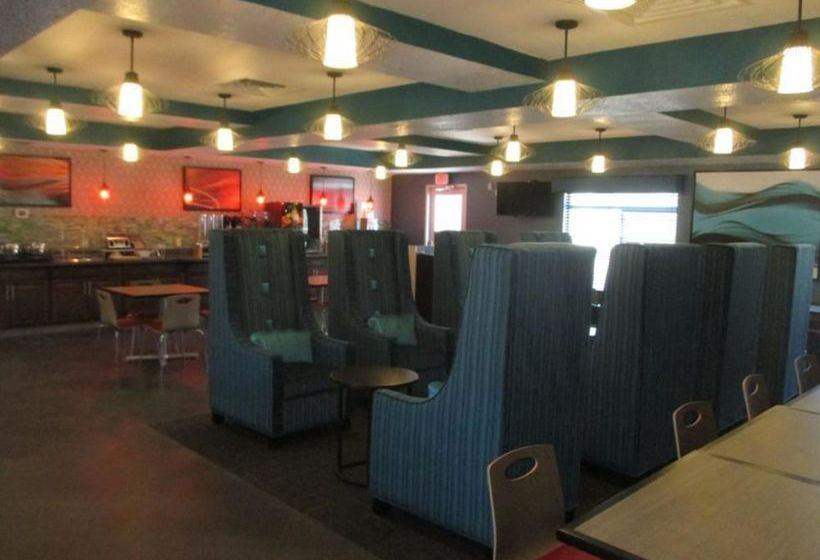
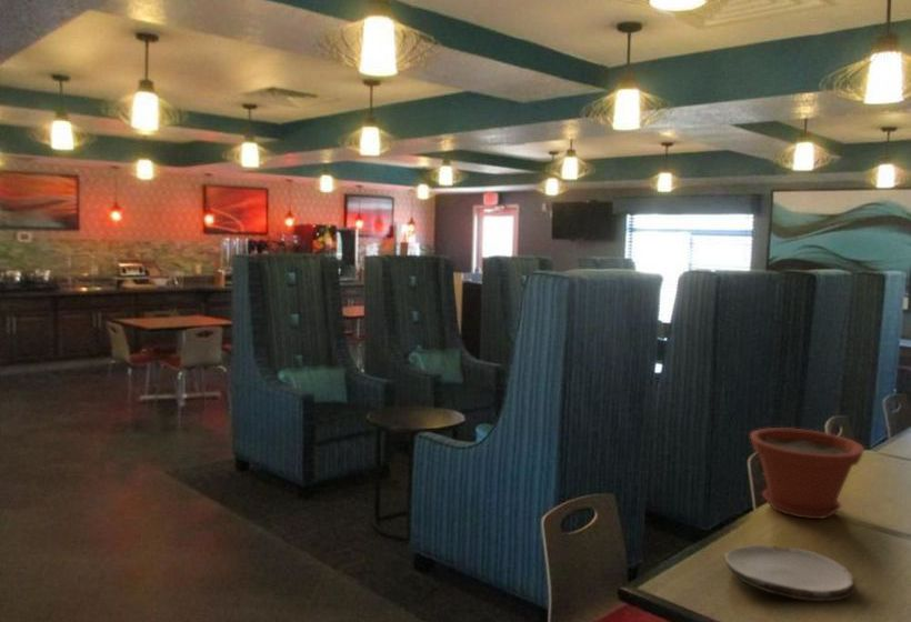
+ plant pot [749,427,865,520]
+ plate [723,544,858,602]
